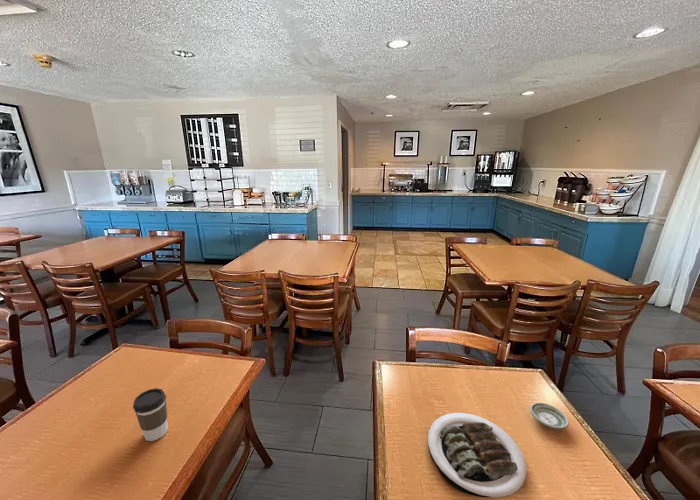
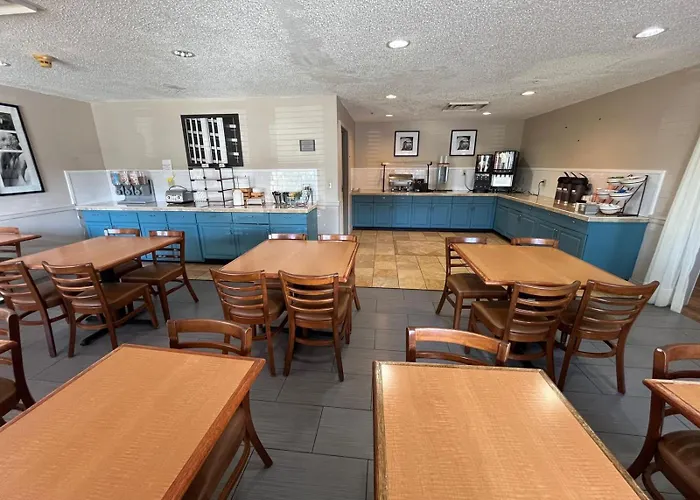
- saucer [529,402,570,430]
- coffee cup [132,387,169,442]
- plate [427,412,527,498]
